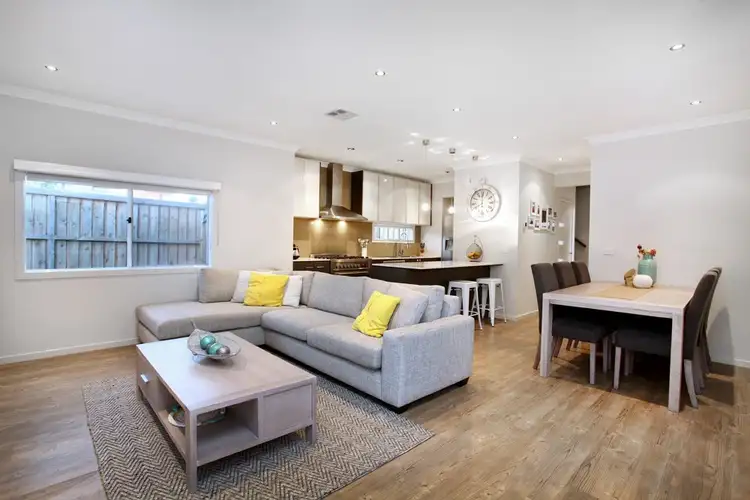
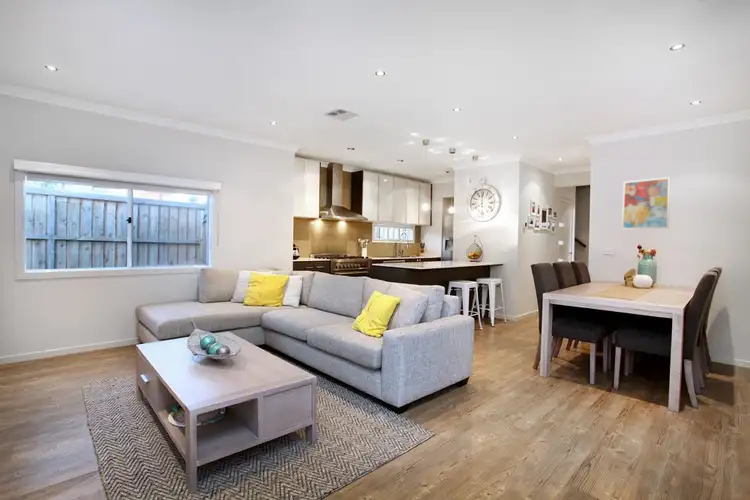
+ wall art [621,176,671,230]
